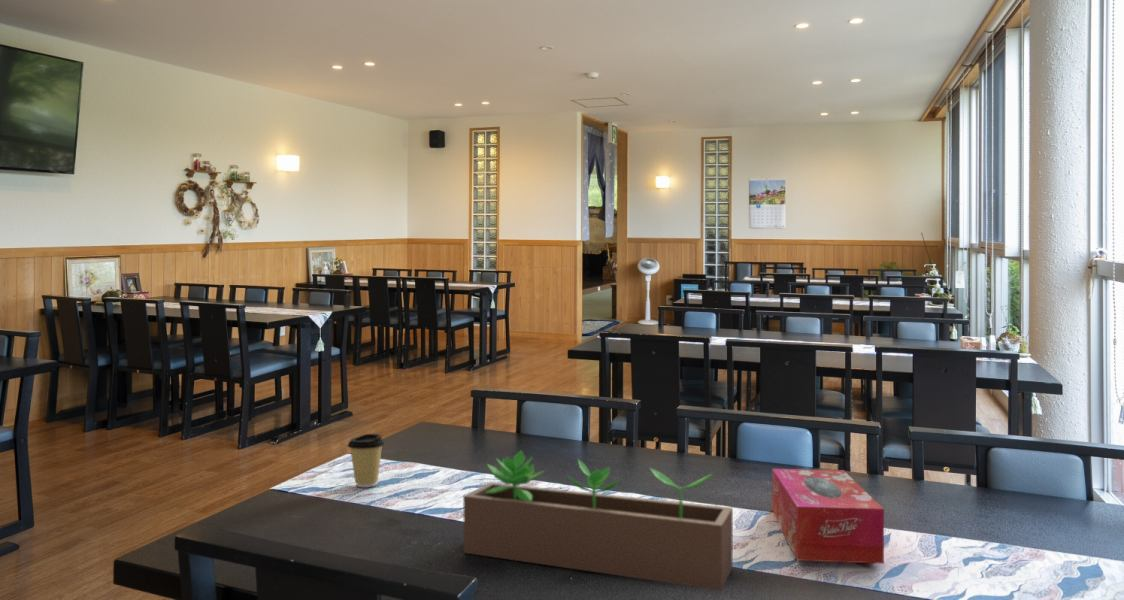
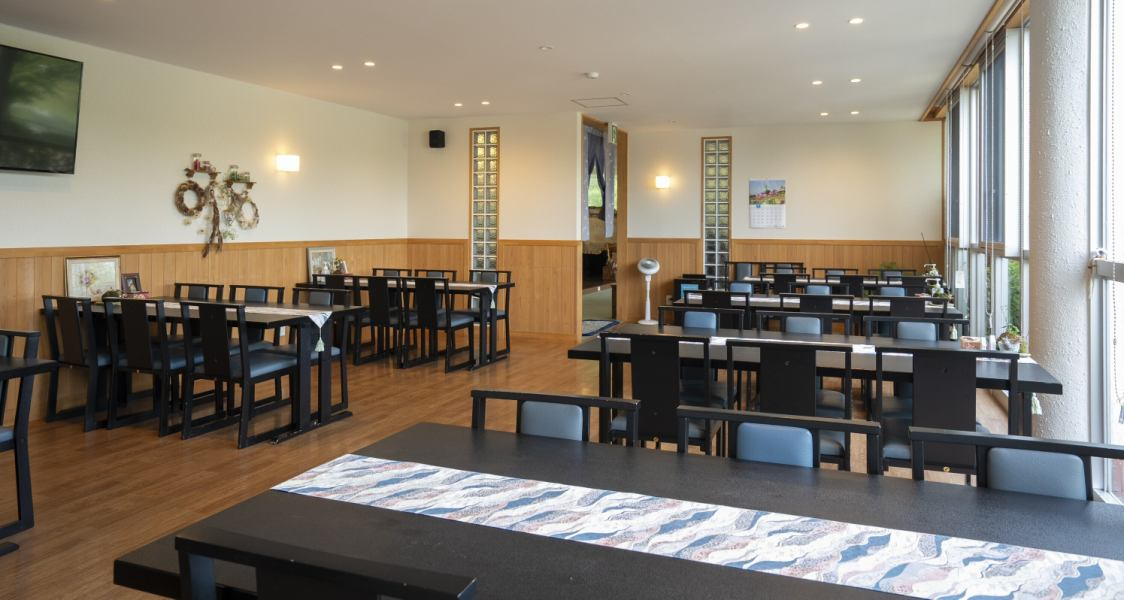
- tissue box [771,468,885,565]
- coffee cup [346,433,386,488]
- succulent planter [462,449,734,591]
